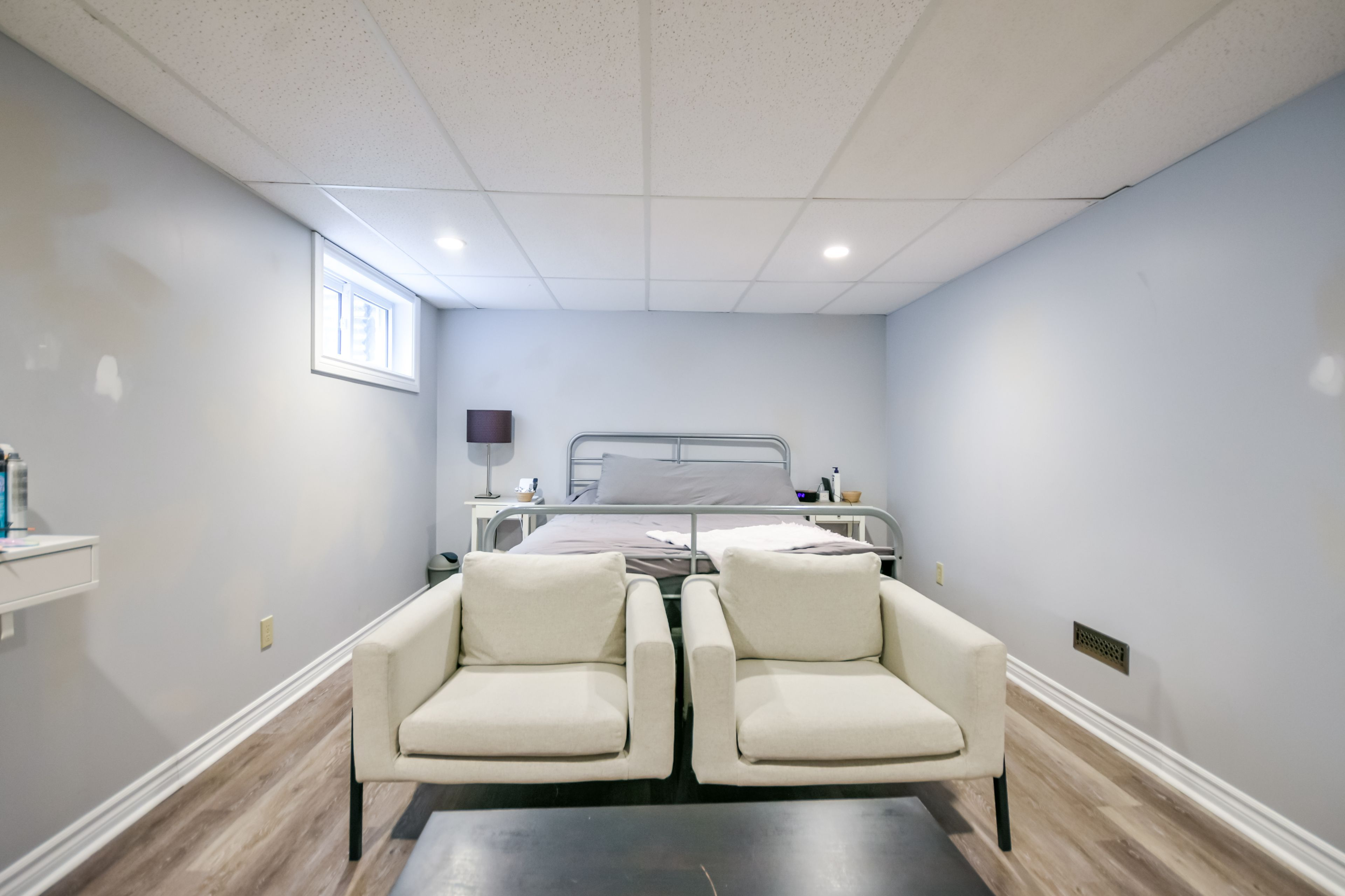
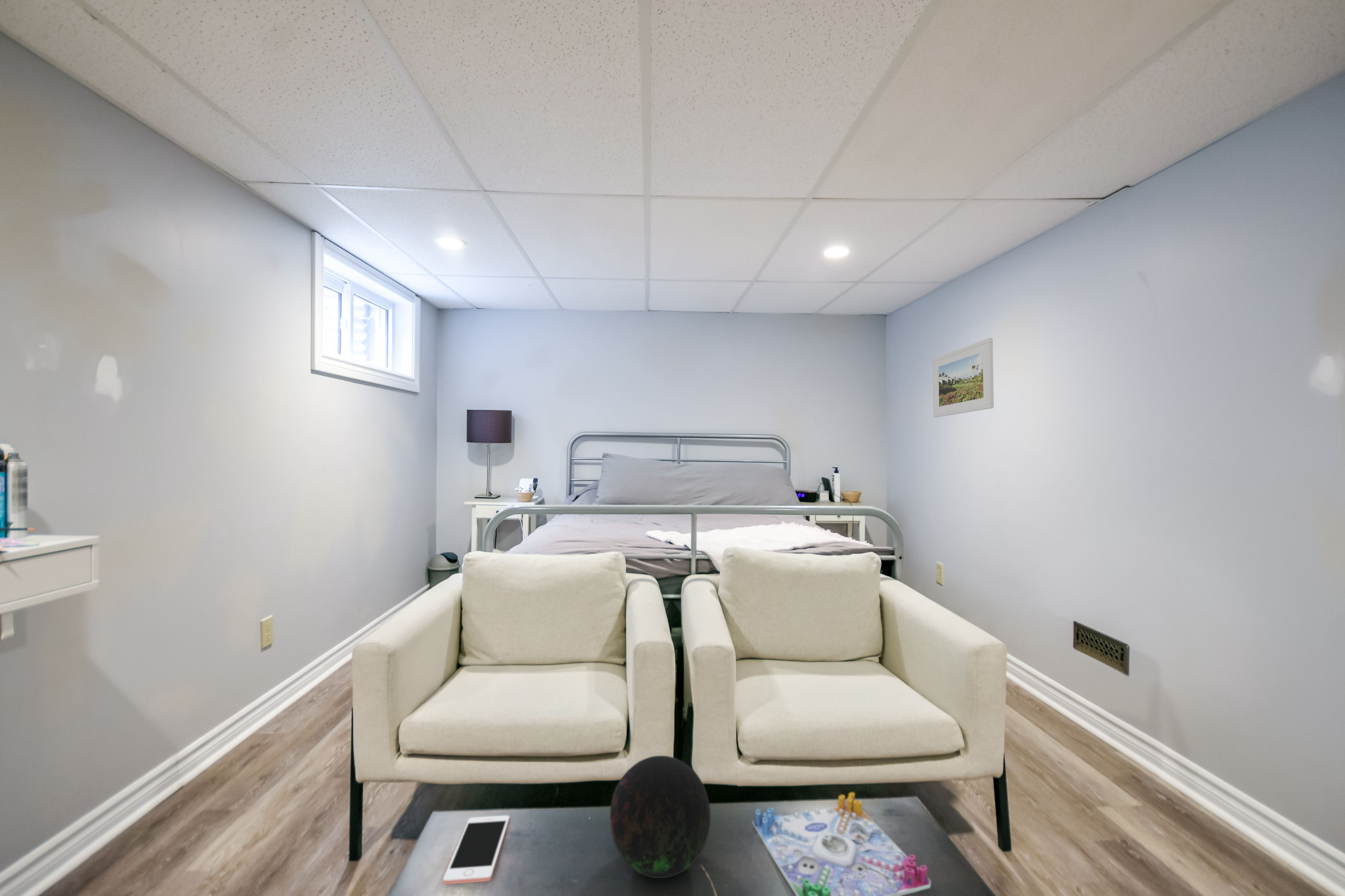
+ board game [752,792,931,896]
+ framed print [932,338,994,418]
+ decorative orb [609,755,711,878]
+ cell phone [443,815,510,884]
